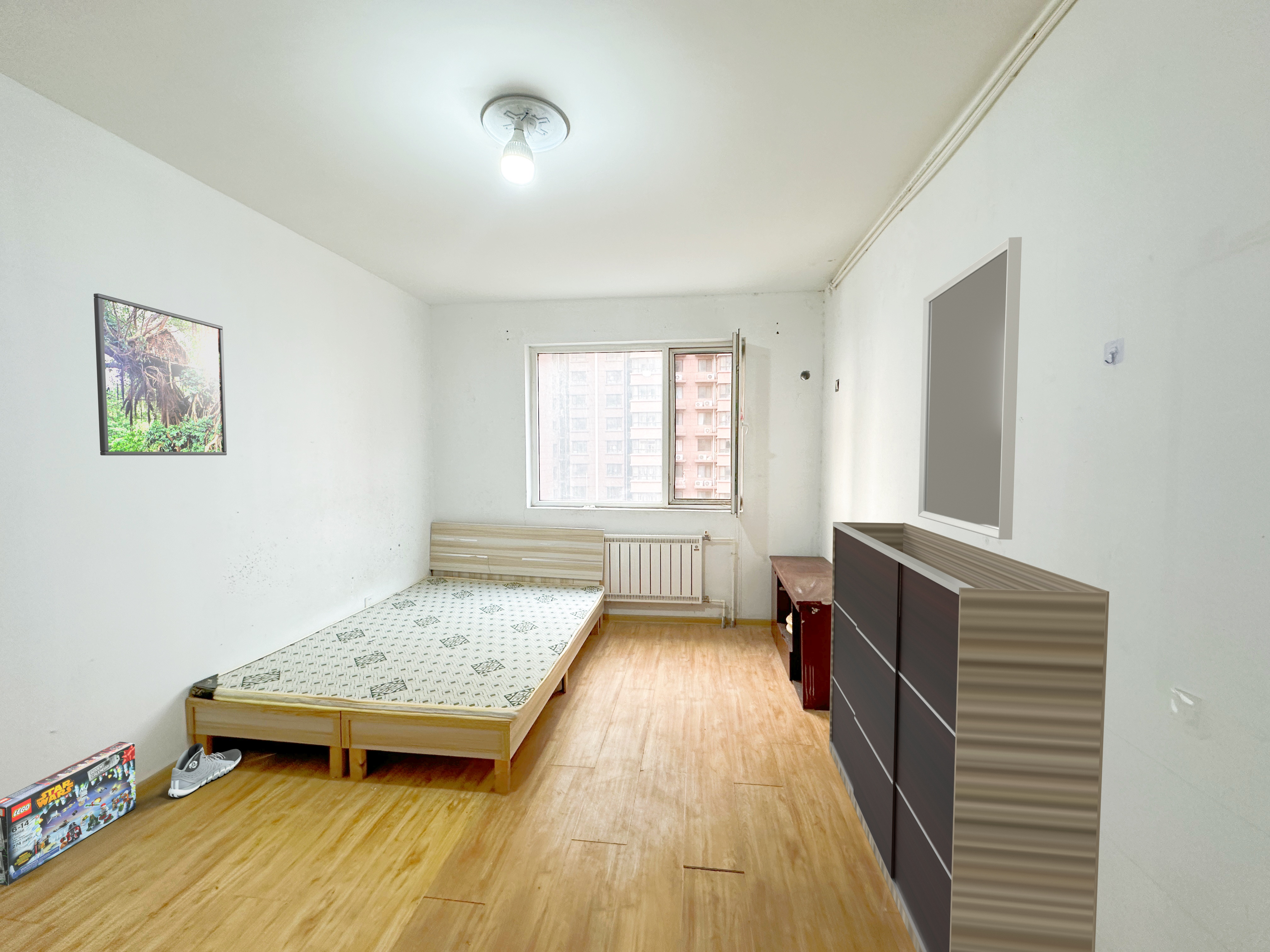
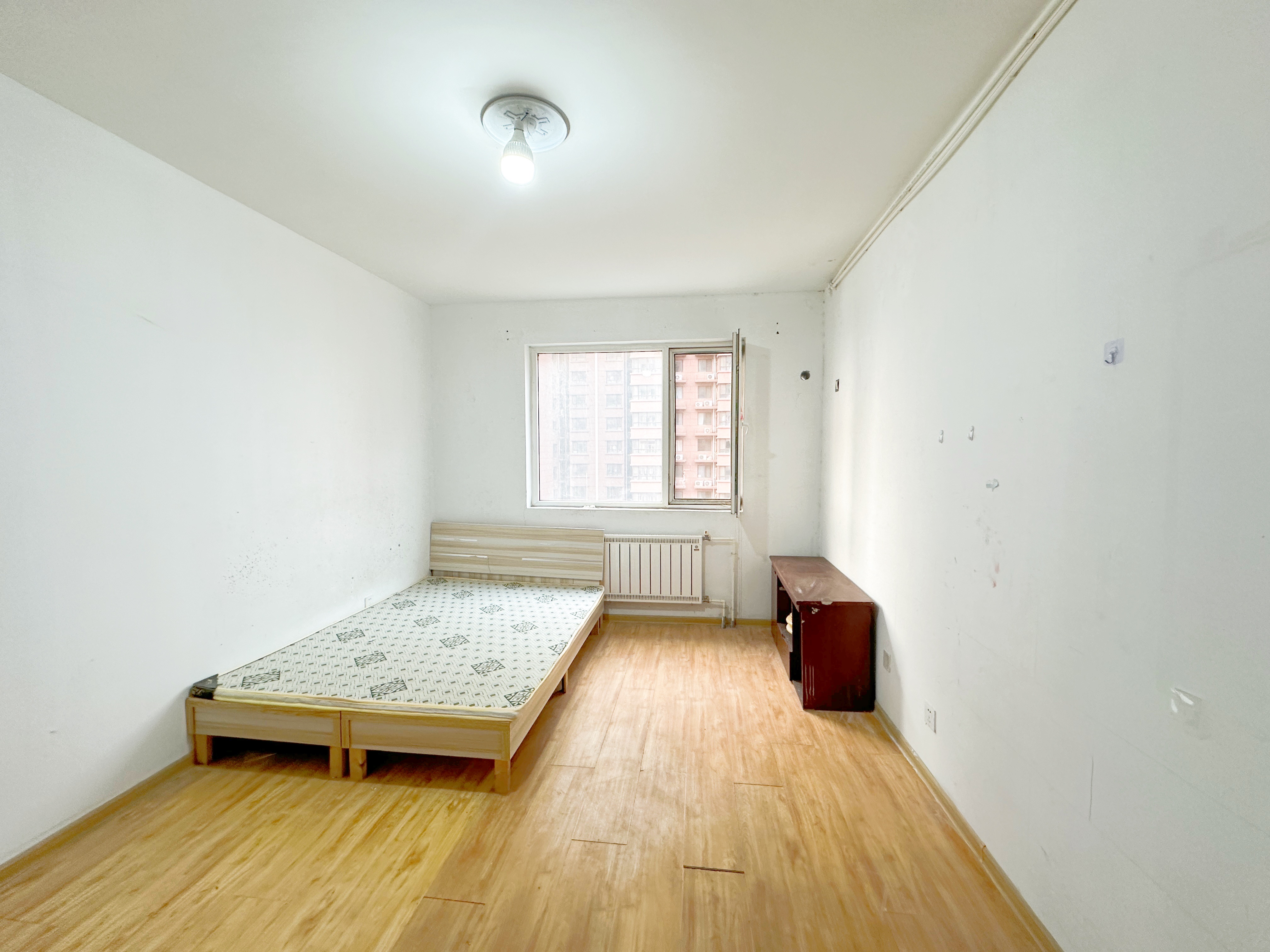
- home mirror [918,237,1022,540]
- dresser [829,522,1110,952]
- sneaker [168,743,242,798]
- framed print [94,293,227,456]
- box [0,741,136,886]
